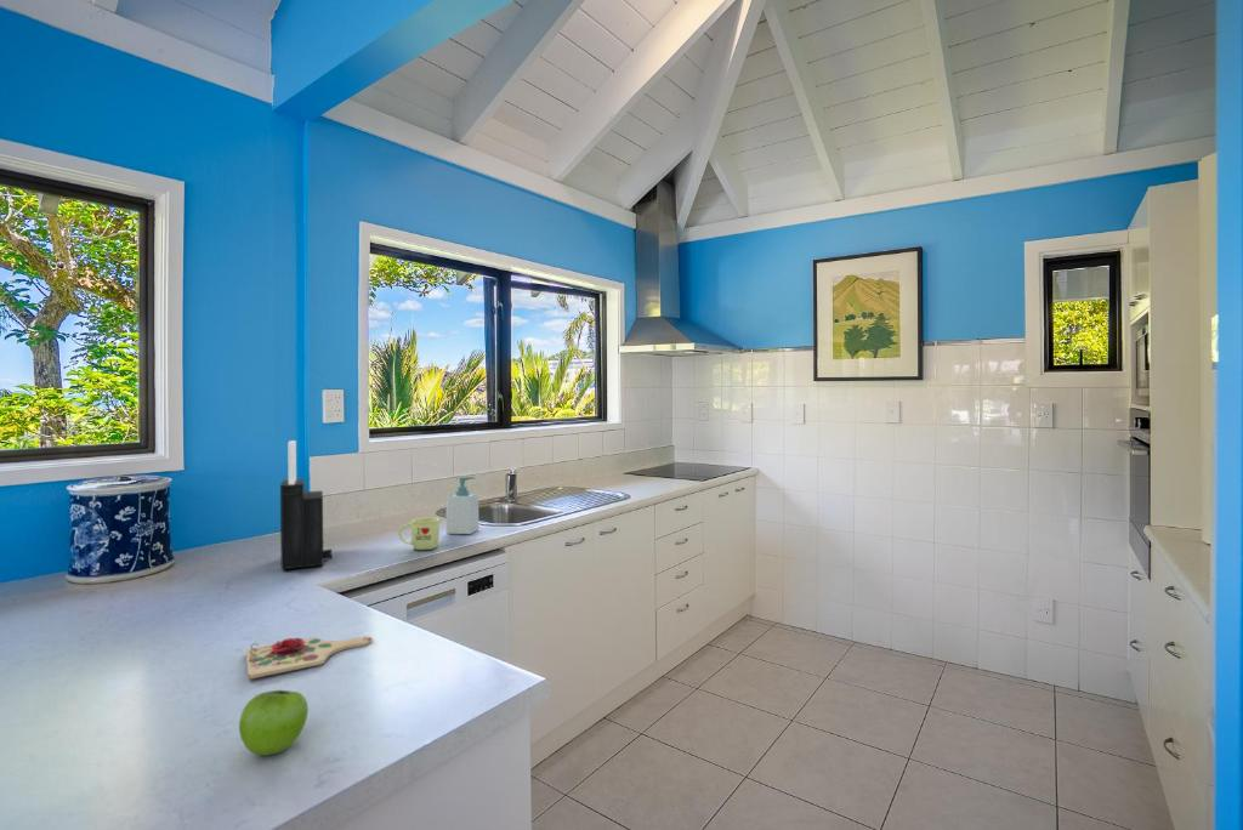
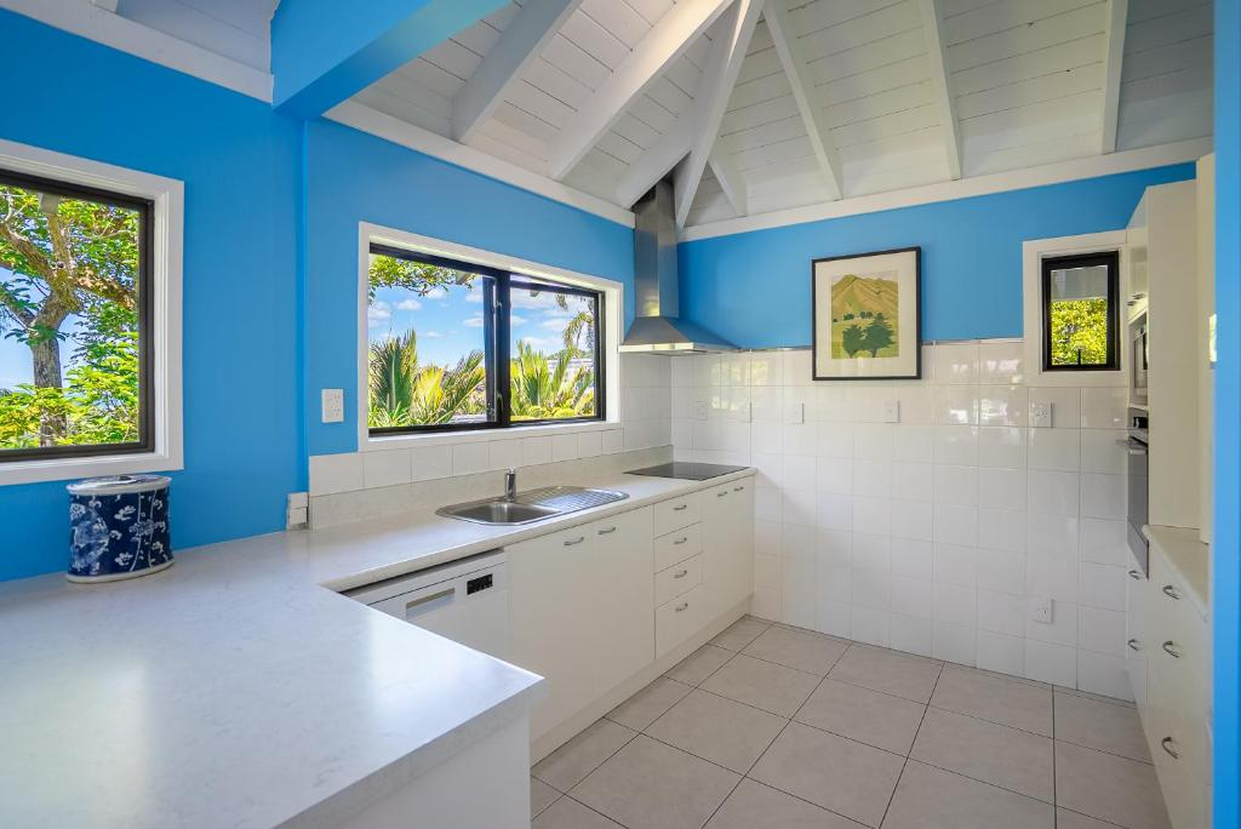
- fruit [238,689,310,757]
- cutting board [245,635,373,680]
- knife block [279,439,333,570]
- soap bottle [444,476,479,535]
- mug [398,517,441,551]
